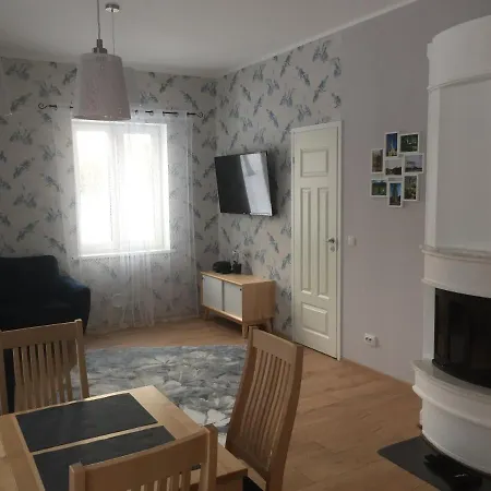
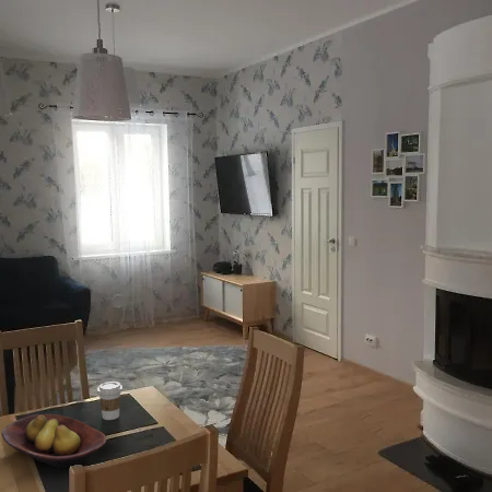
+ fruit bowl [1,413,107,469]
+ coffee cup [96,380,124,421]
